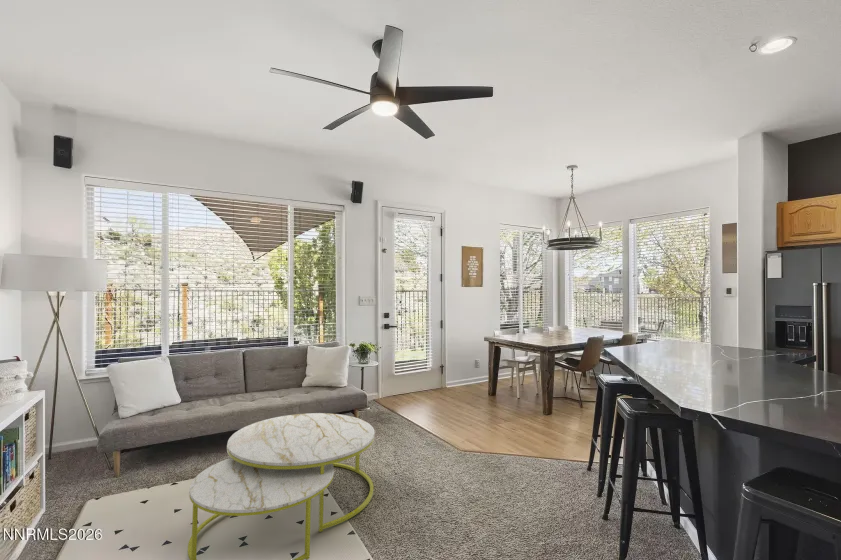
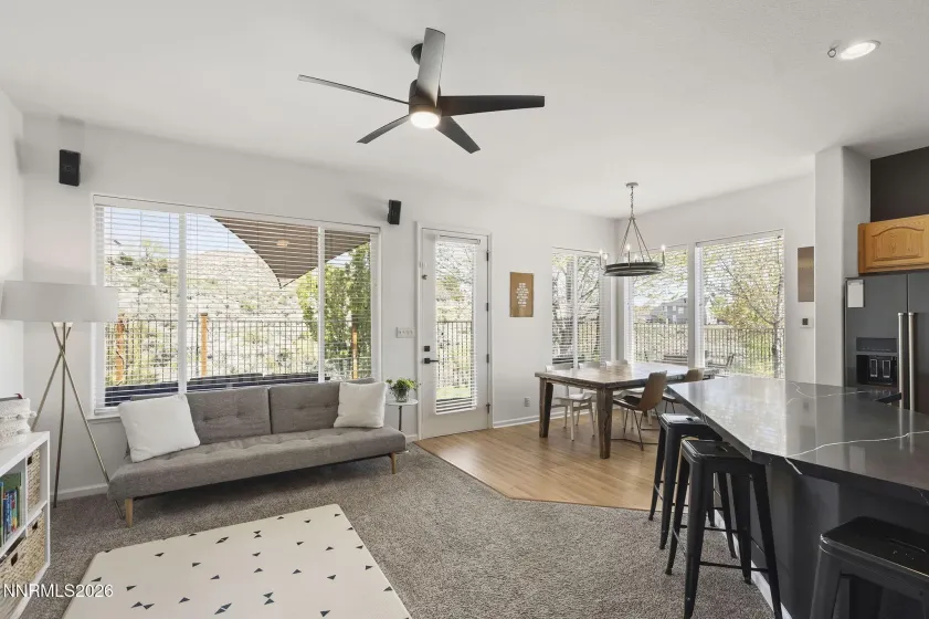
- coffee table [187,412,375,560]
